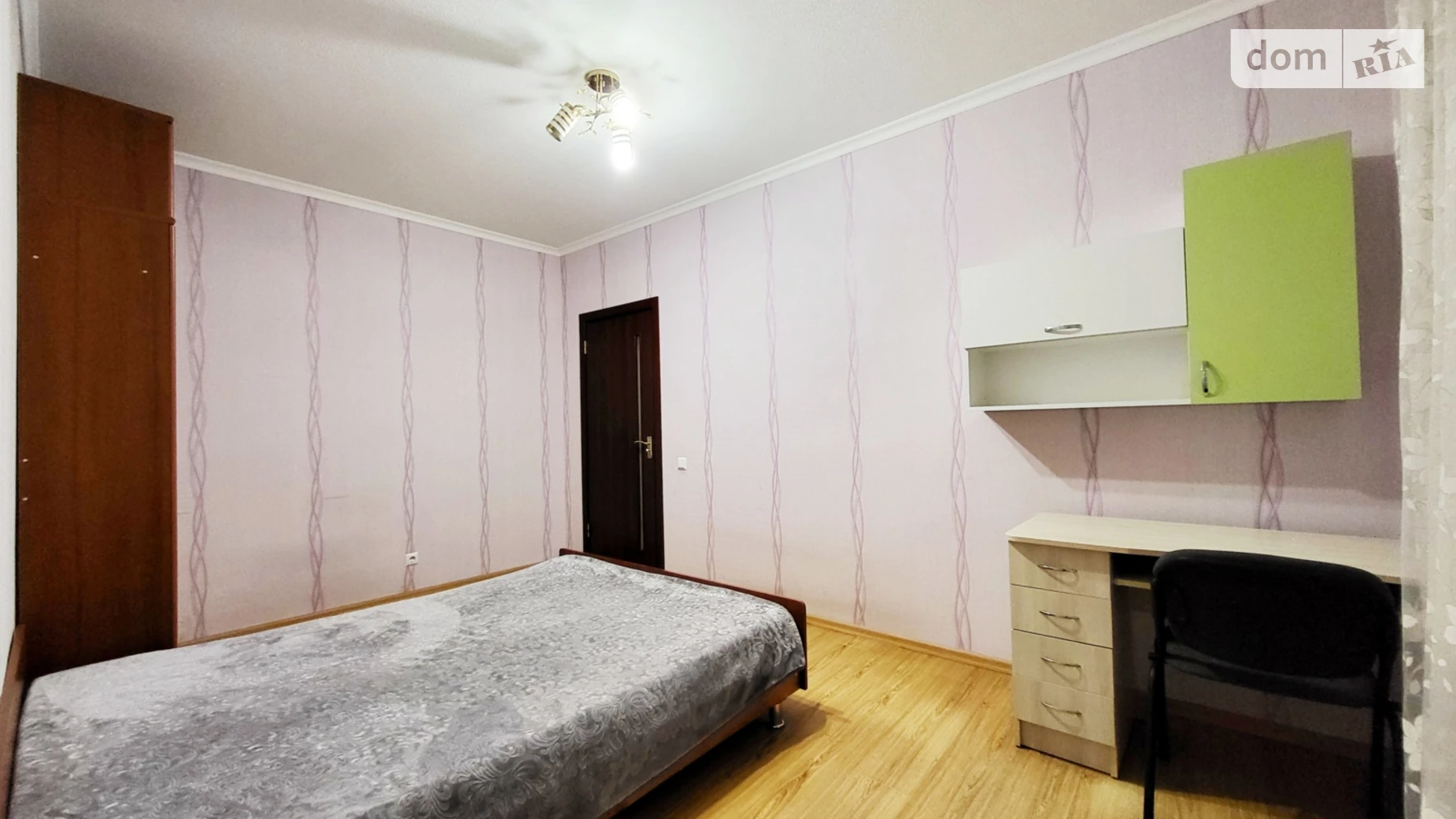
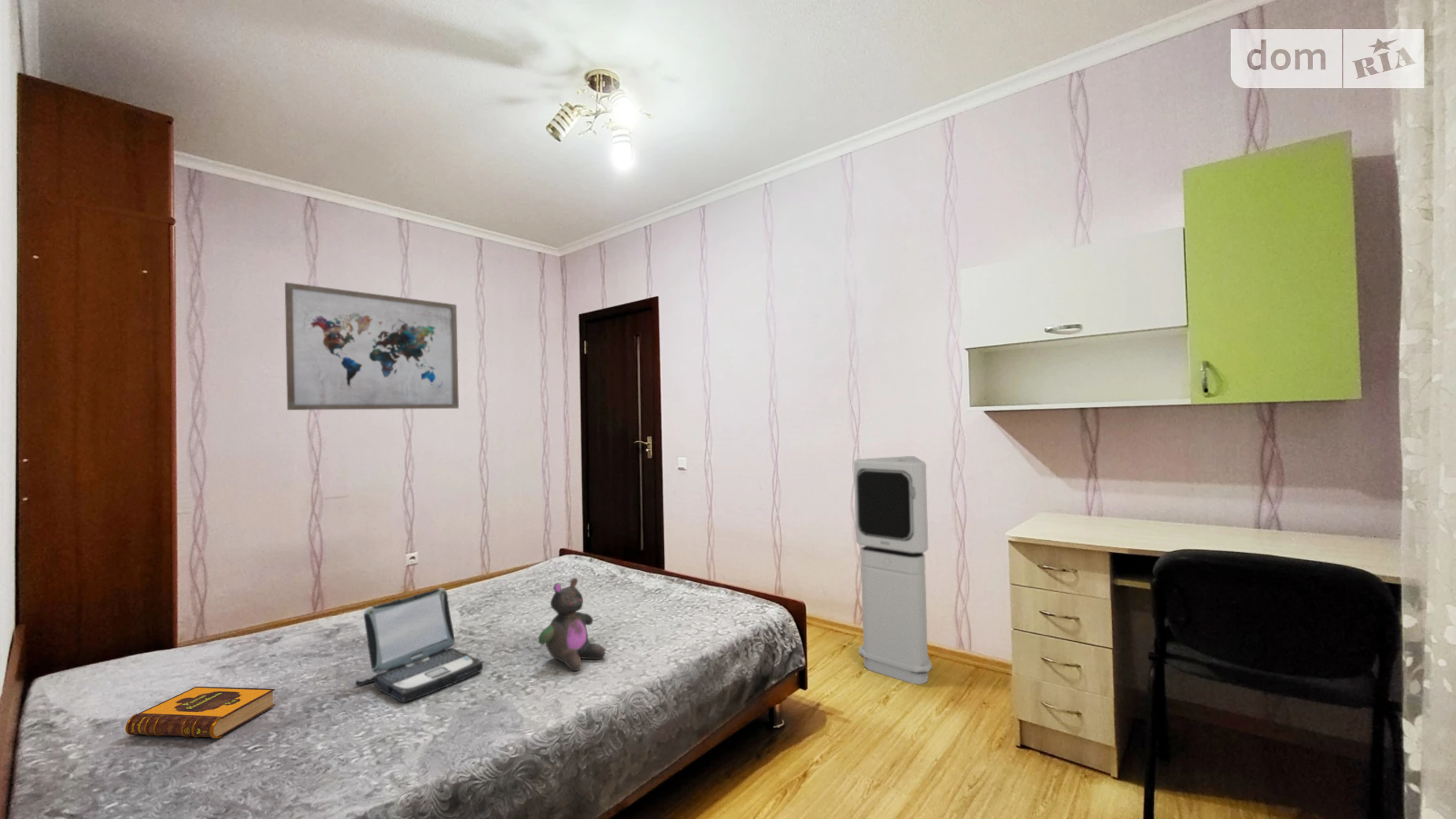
+ air purifier [853,455,933,685]
+ stuffed bear [538,577,606,672]
+ laptop [354,587,484,703]
+ hardback book [124,686,275,739]
+ wall art [284,282,460,411]
